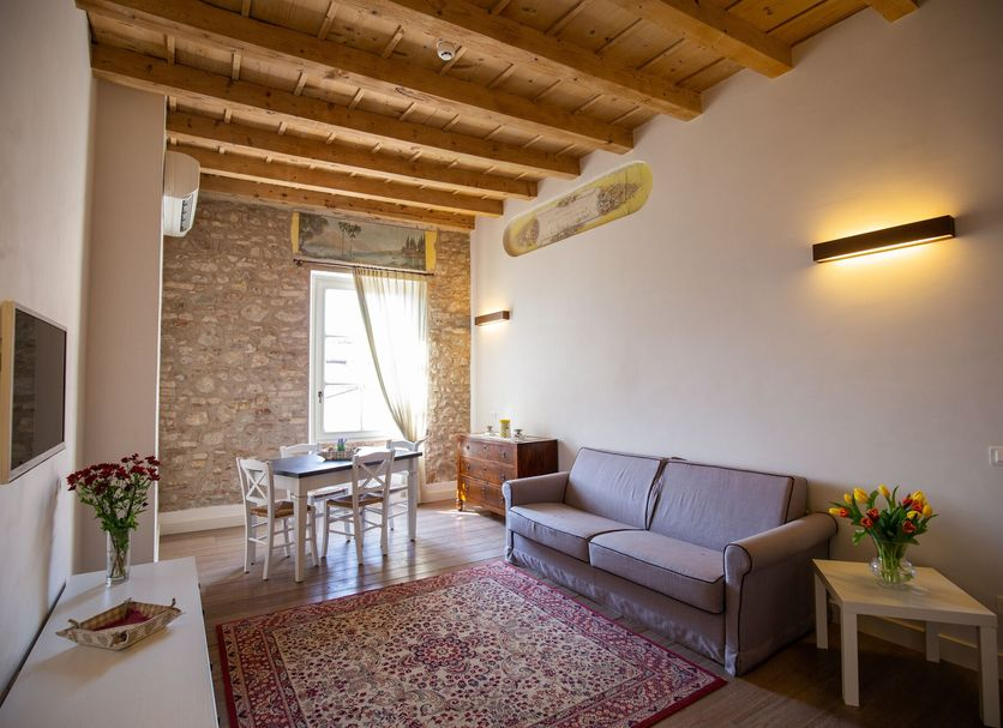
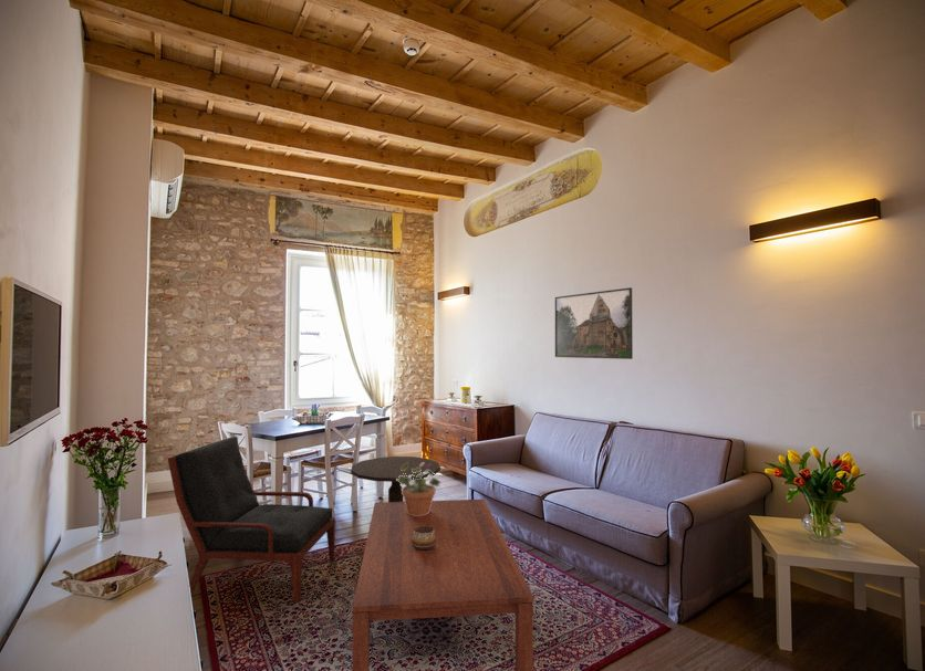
+ side table [350,455,441,502]
+ coffee table [351,499,534,671]
+ armchair [167,436,336,604]
+ decorative bowl [412,526,436,549]
+ potted plant [396,462,441,516]
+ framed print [554,286,634,360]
